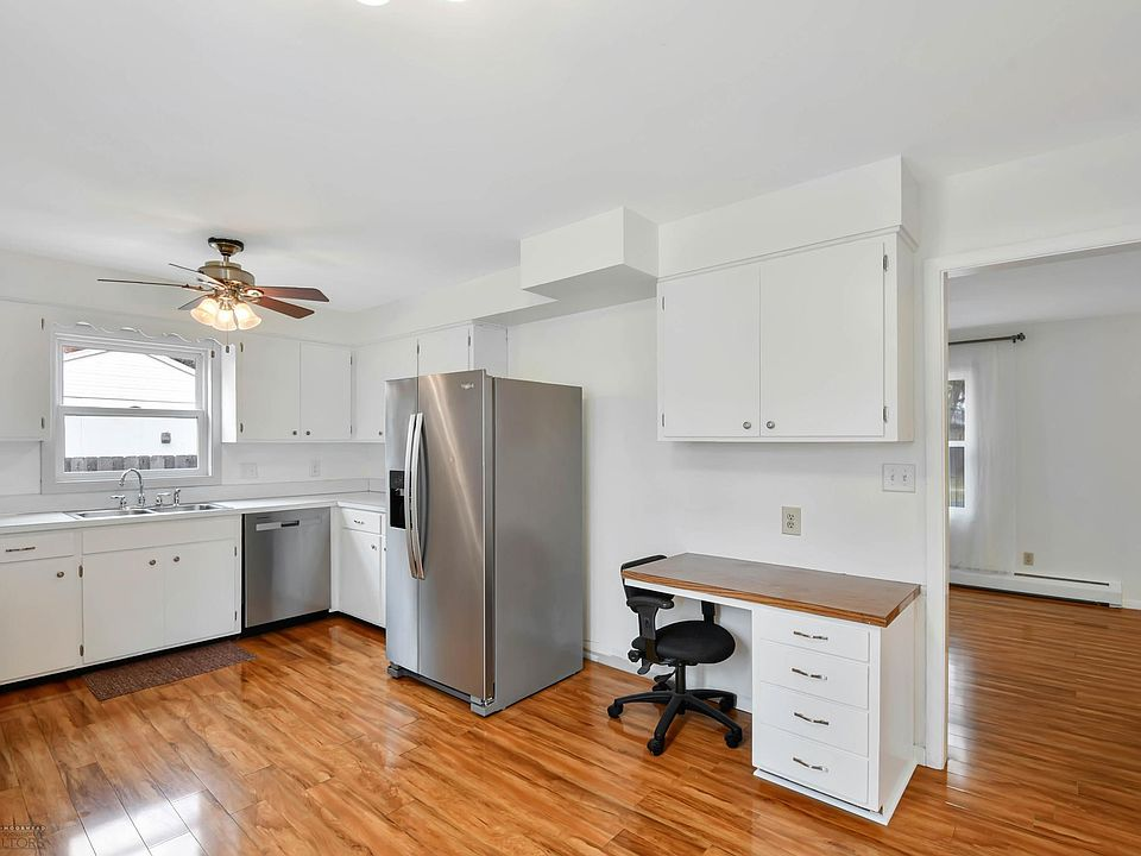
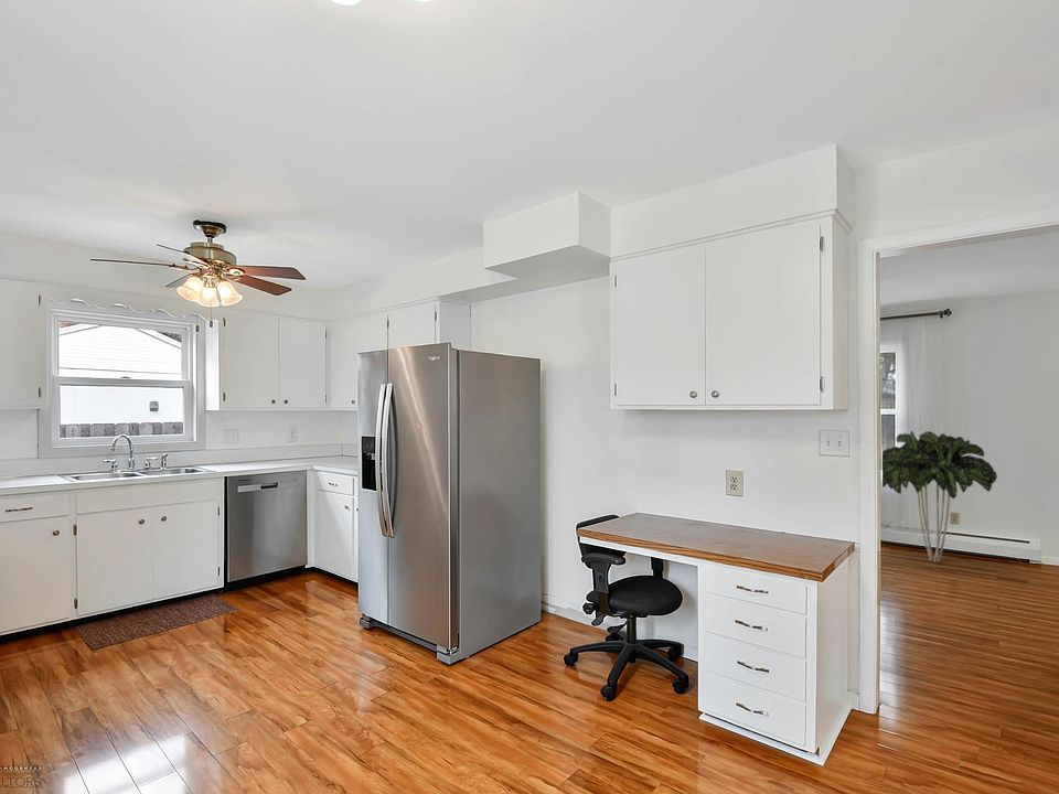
+ indoor plant [881,430,998,564]
